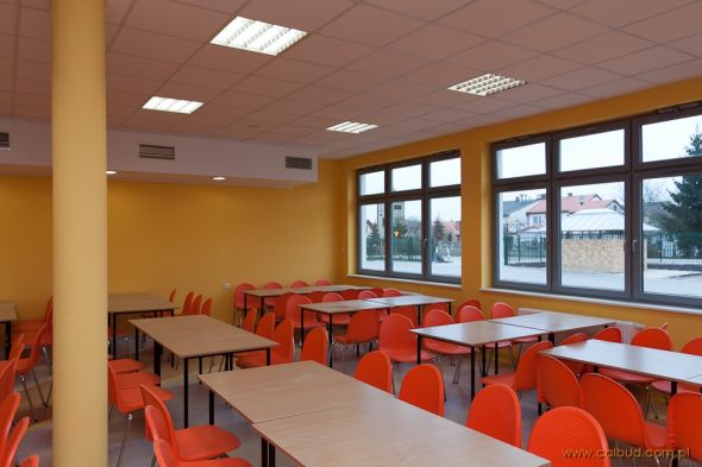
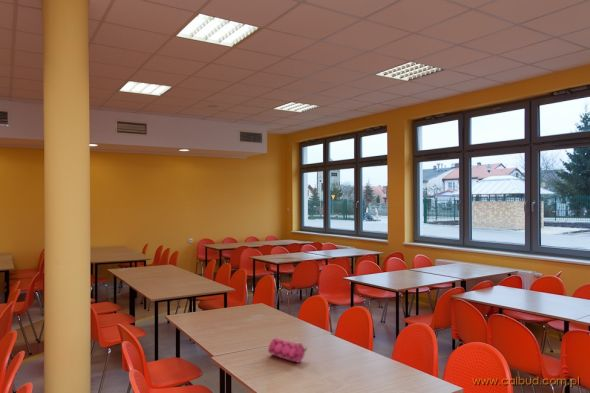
+ pencil case [267,337,308,364]
